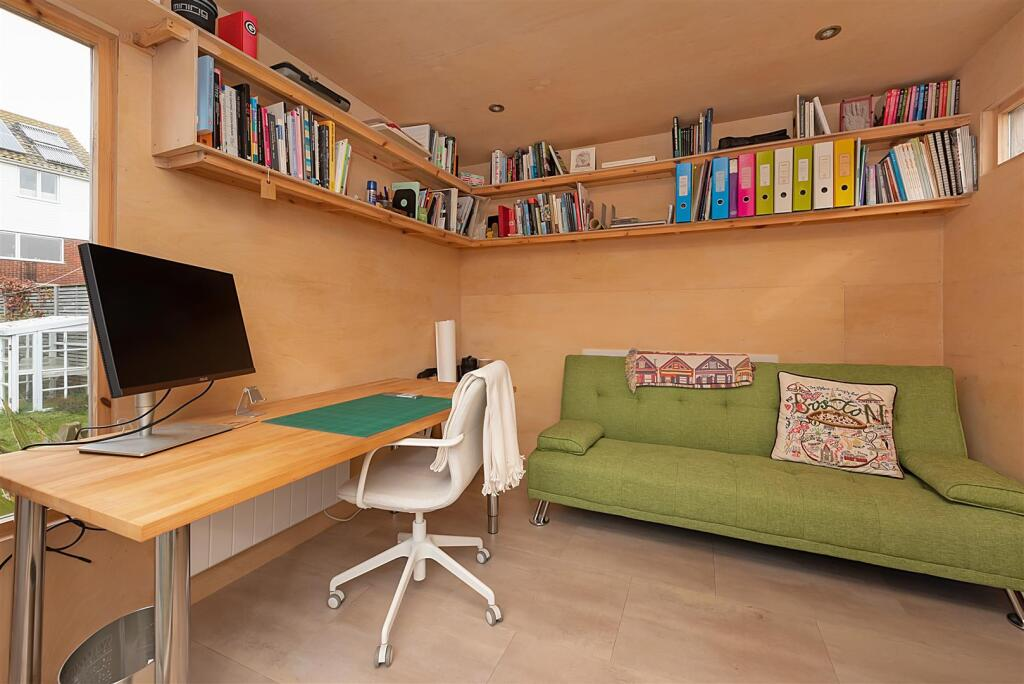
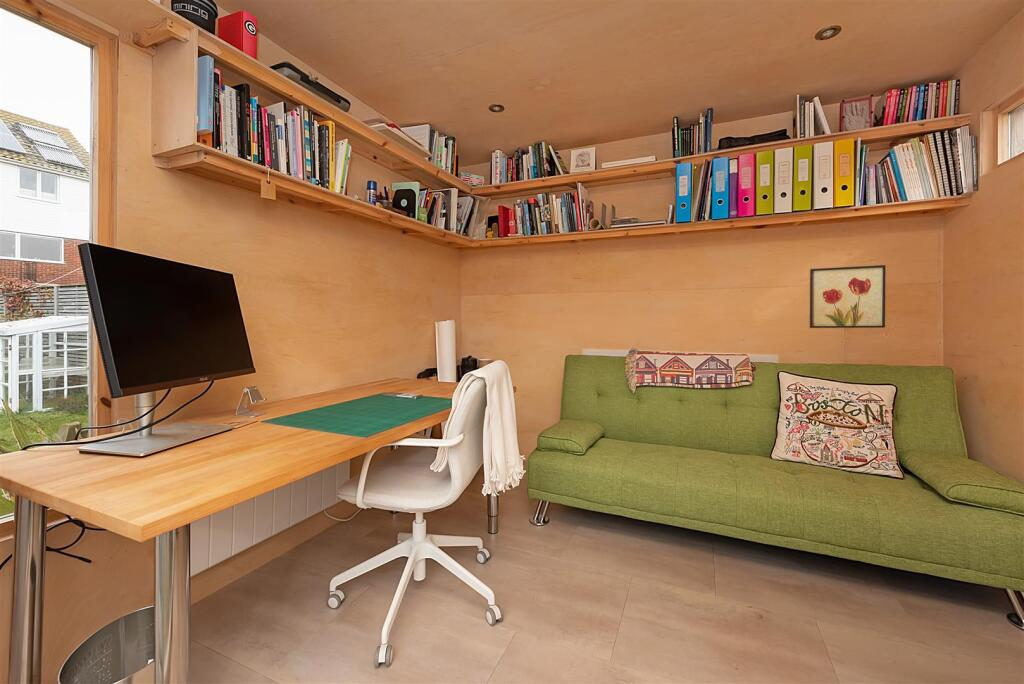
+ wall art [809,264,887,329]
